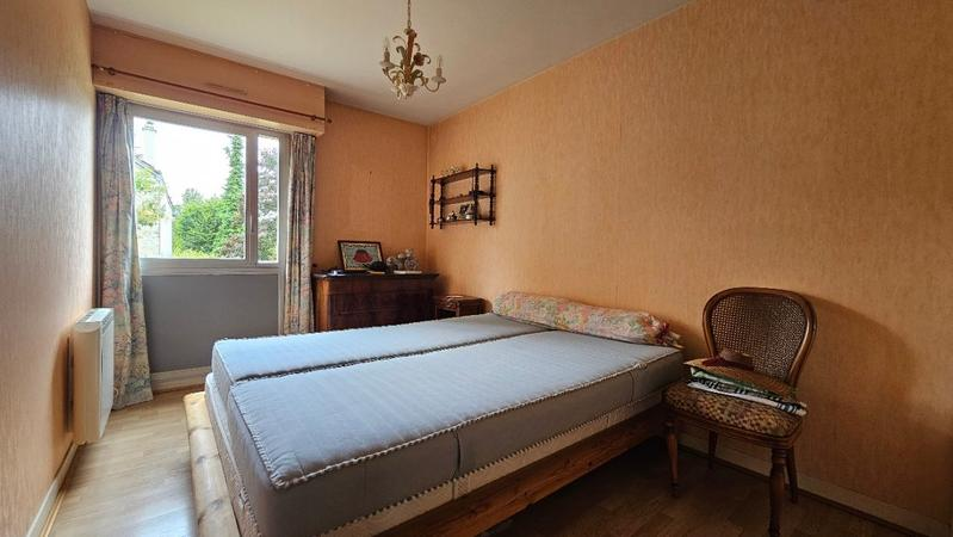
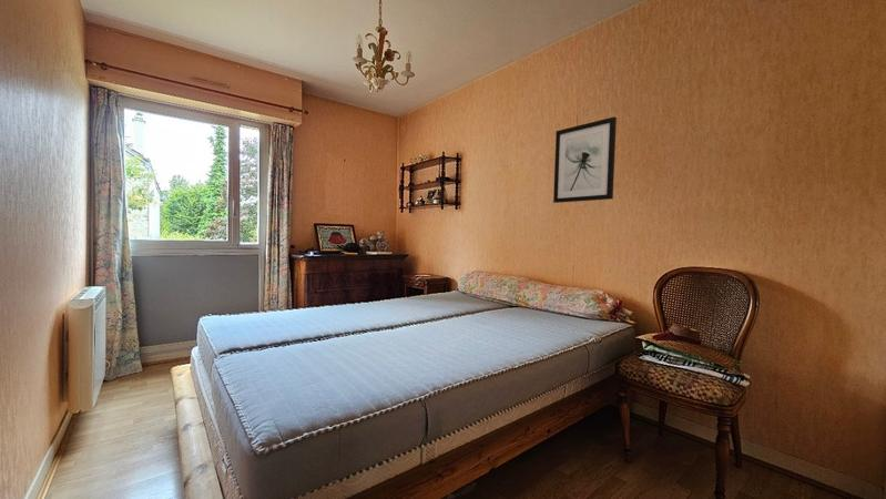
+ wall art [552,115,618,204]
